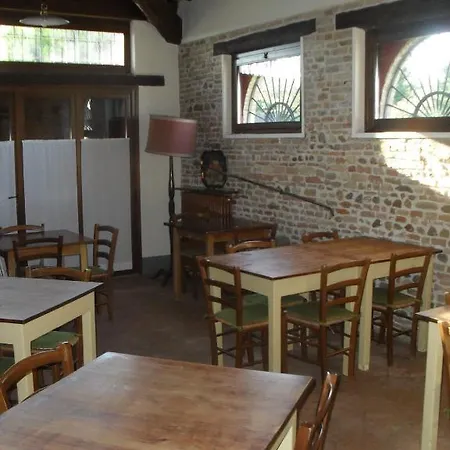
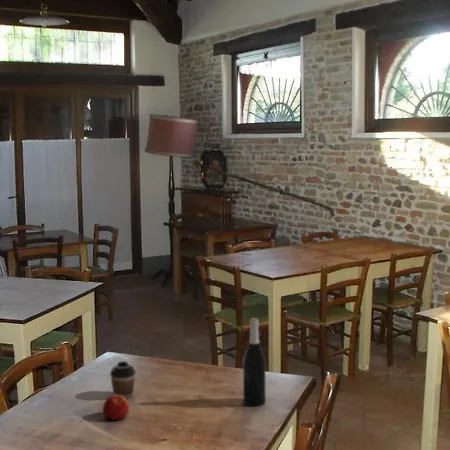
+ coffee cup [109,360,137,400]
+ wine bottle [242,317,267,407]
+ apple [102,394,130,421]
